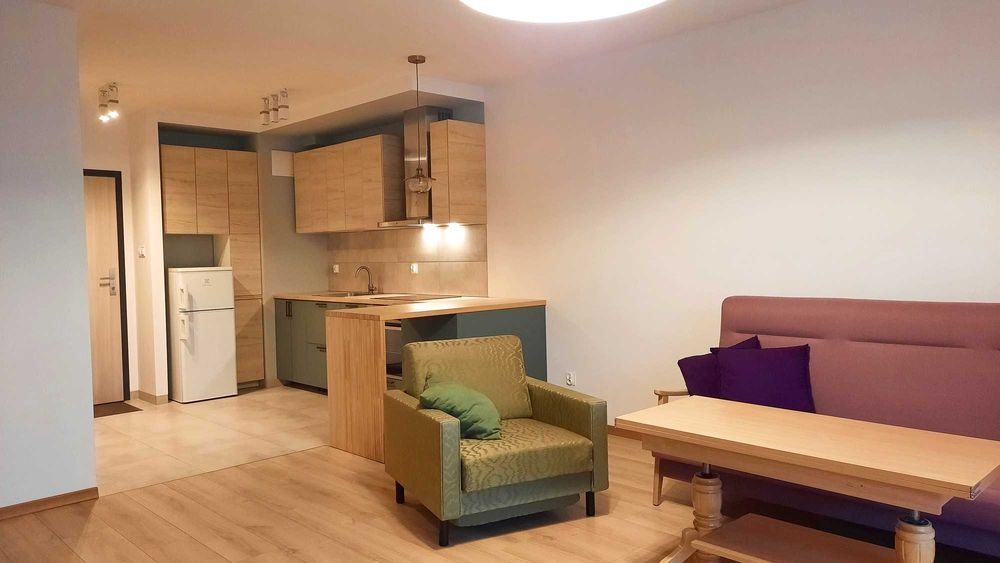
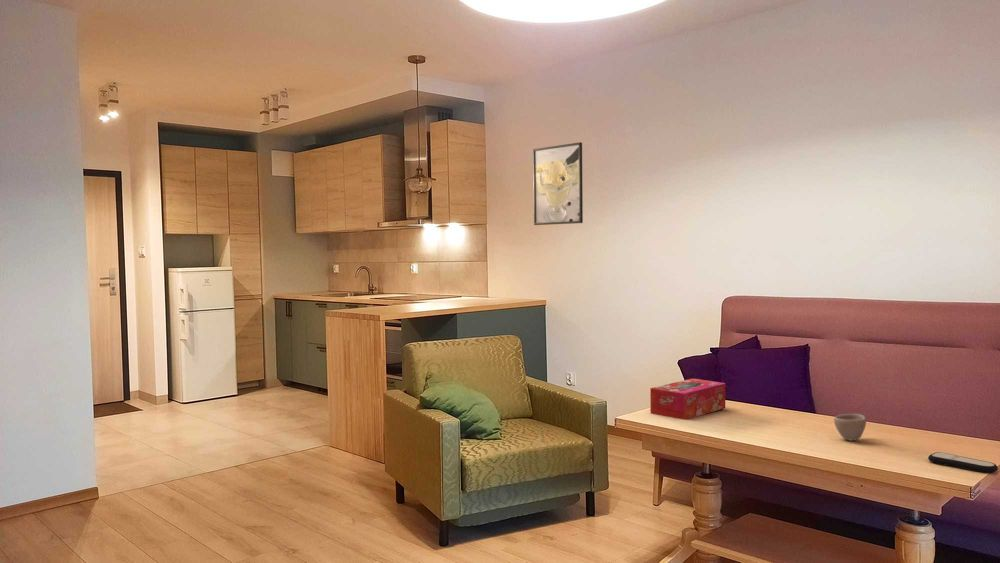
+ cup [833,413,867,442]
+ tissue box [649,377,726,420]
+ remote control [927,451,999,474]
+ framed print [532,141,584,226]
